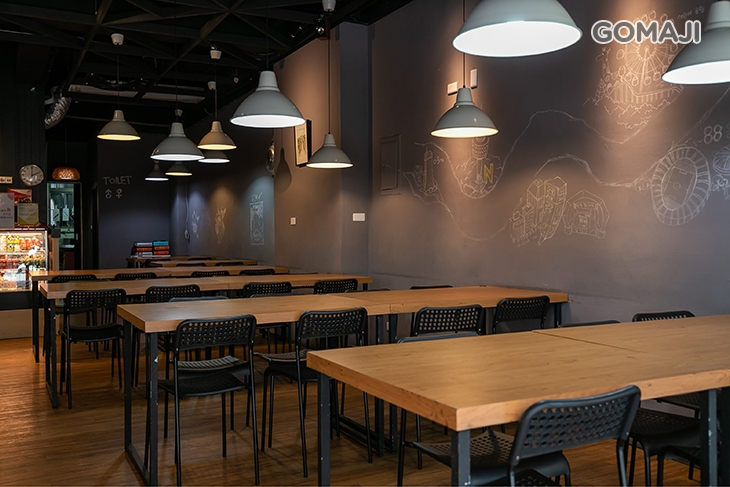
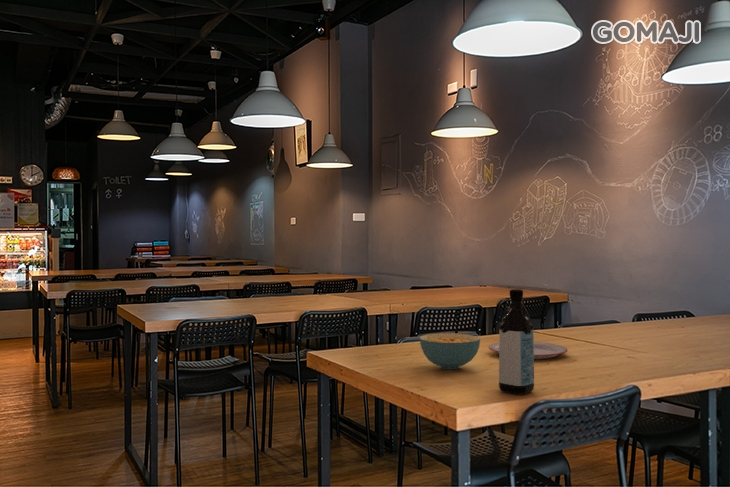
+ plate [488,341,569,360]
+ water bottle [498,288,535,396]
+ cereal bowl [419,332,481,370]
